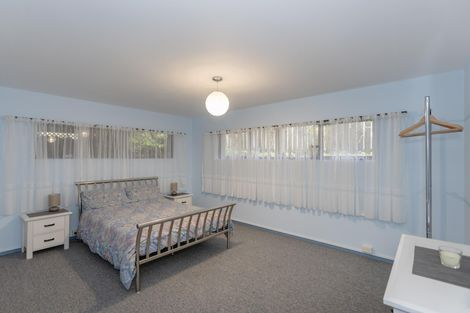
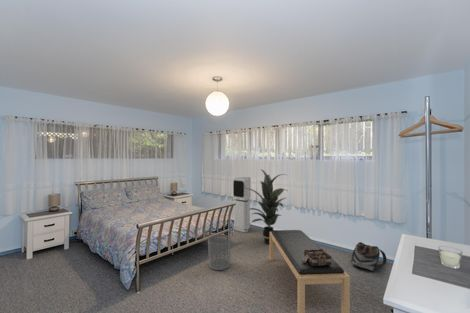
+ indoor plant [245,168,288,245]
+ air purifier [232,176,252,233]
+ waste bin [207,234,232,271]
+ bench [269,229,351,313]
+ backpack [350,241,387,272]
+ spell book [302,248,333,266]
